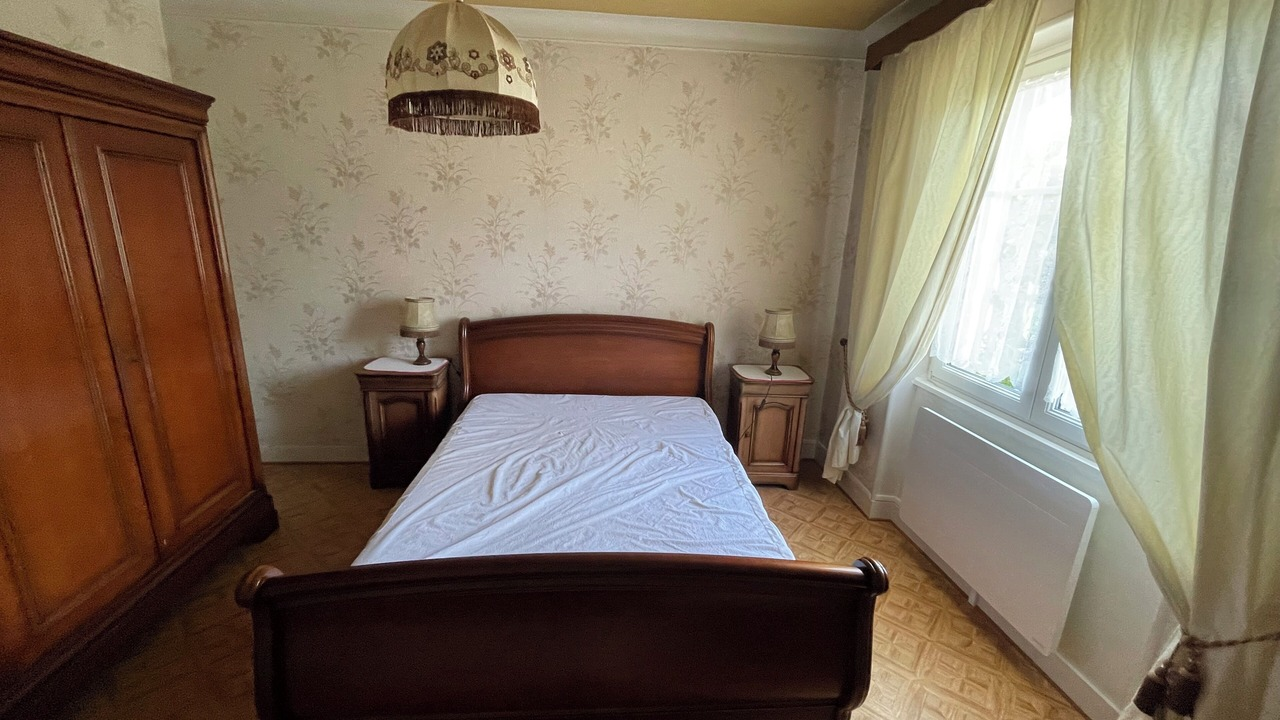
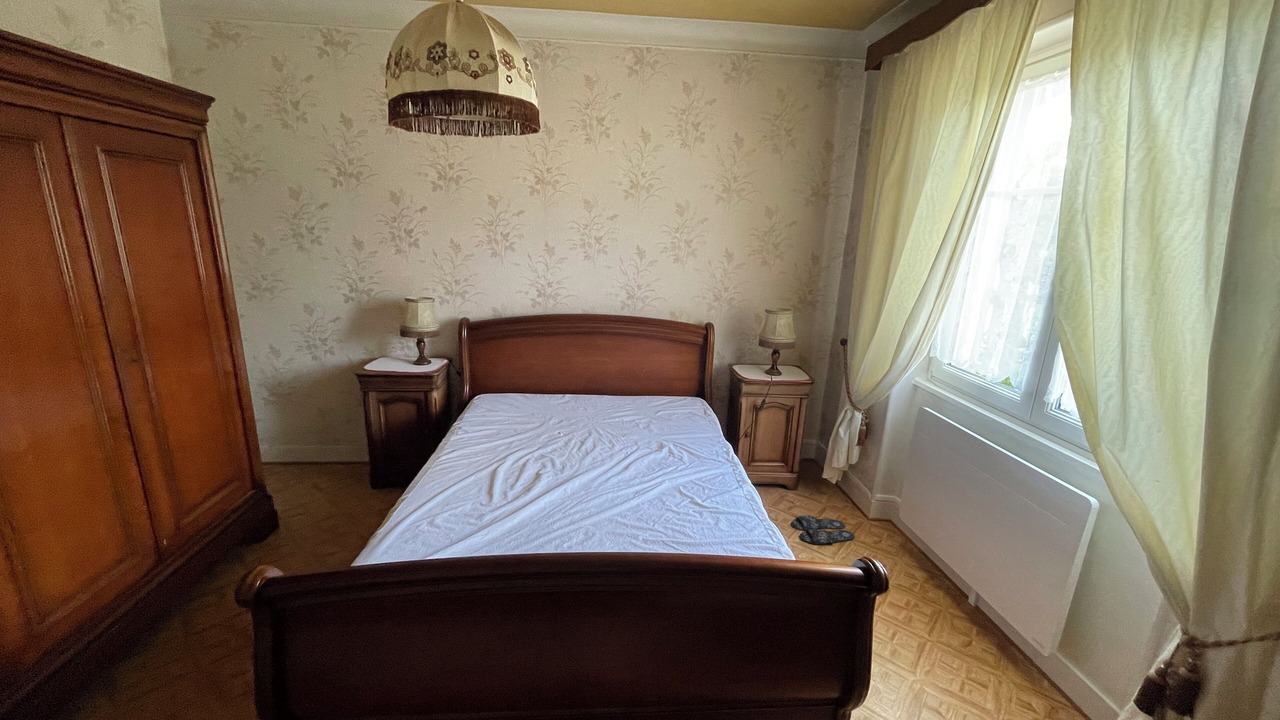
+ slippers [790,515,856,545]
